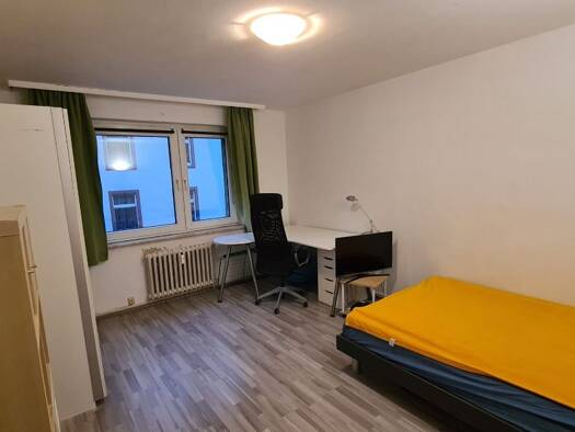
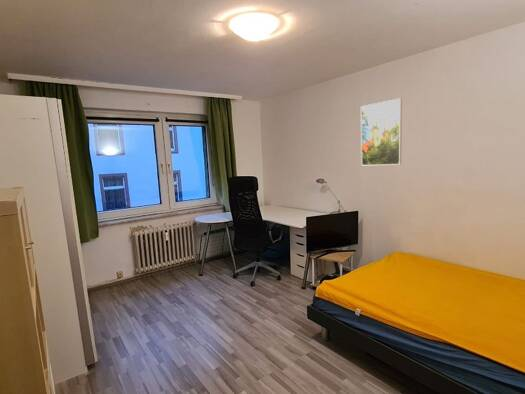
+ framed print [360,97,403,167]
